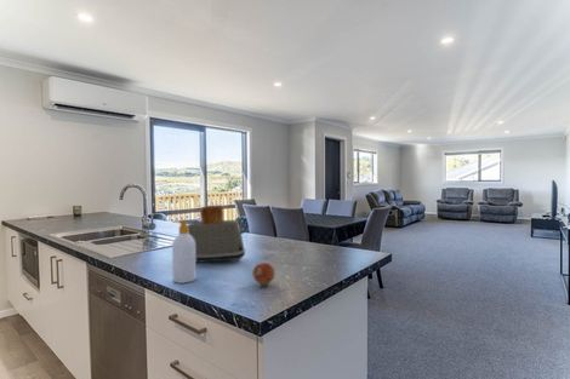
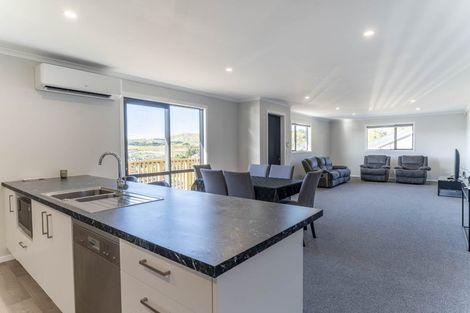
- toaster [187,203,246,264]
- soap bottle [171,218,196,285]
- fruit [251,262,275,286]
